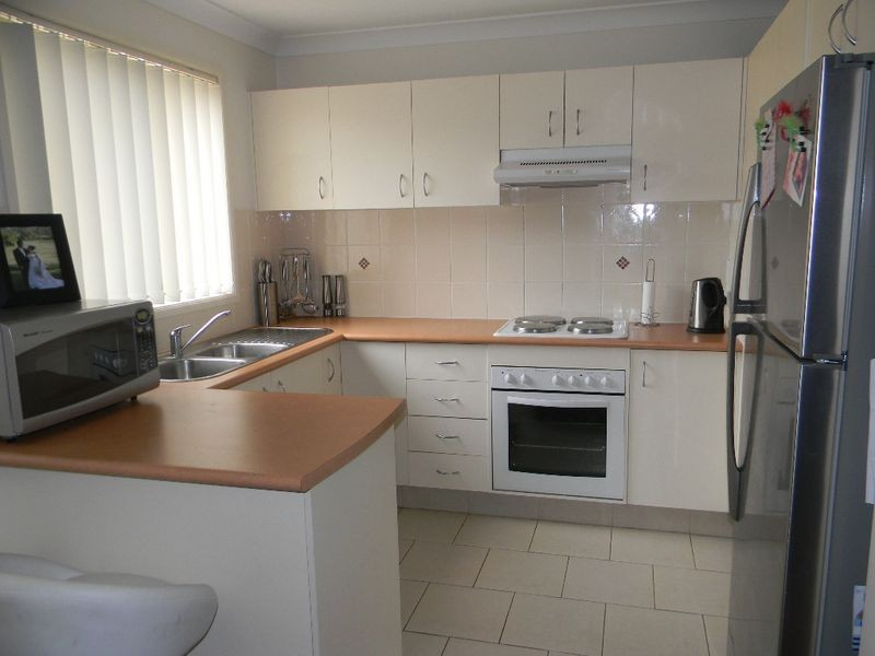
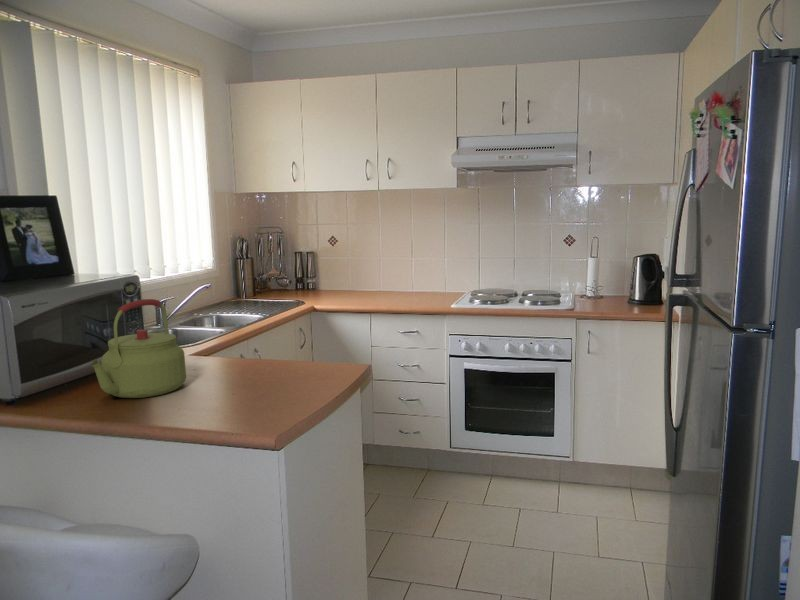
+ kettle [90,298,187,399]
